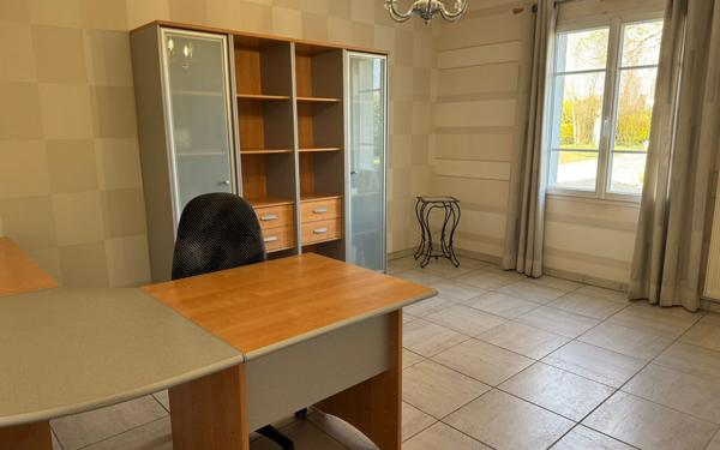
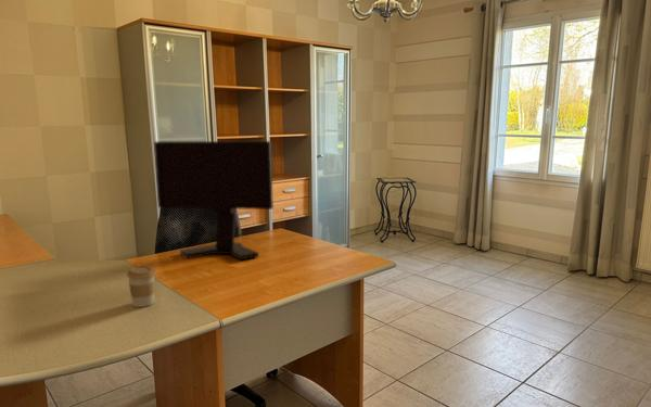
+ coffee cup [126,265,157,308]
+ monitor [153,140,275,262]
